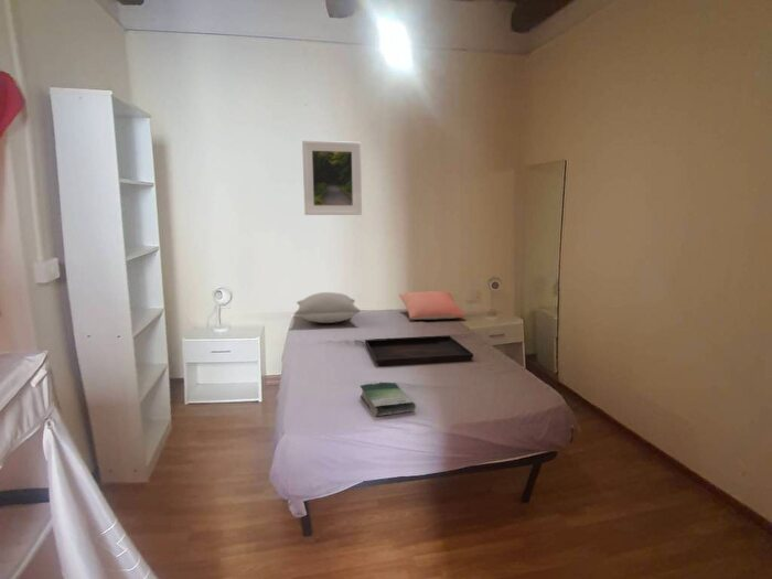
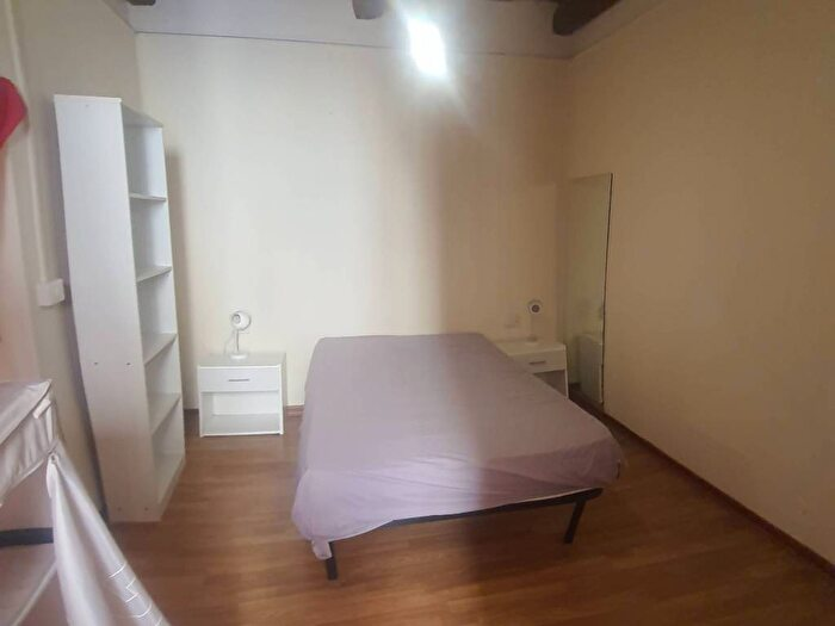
- pillow [293,291,362,324]
- pillow [398,290,467,321]
- book [360,382,417,418]
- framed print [301,140,363,216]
- serving tray [365,334,474,367]
